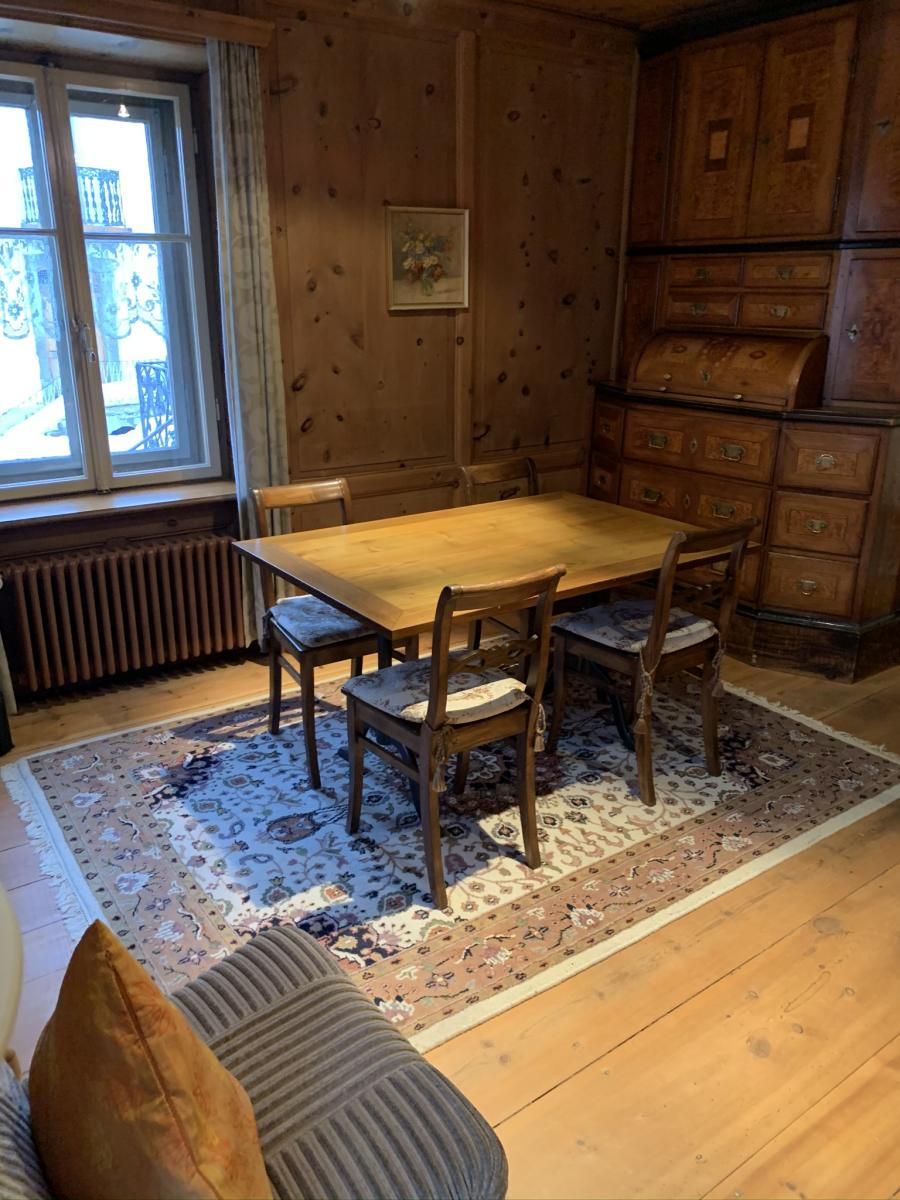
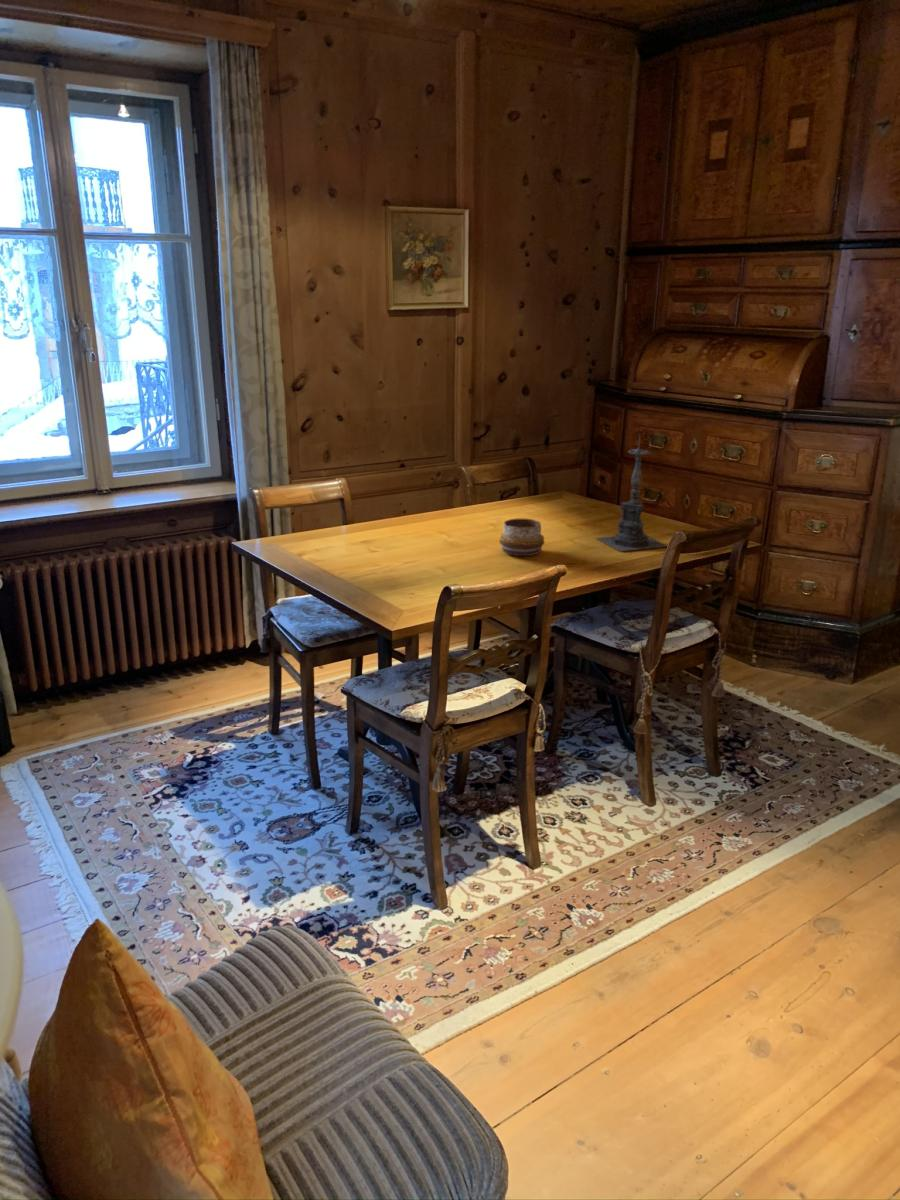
+ decorative bowl [498,518,545,557]
+ candle holder [595,436,668,552]
